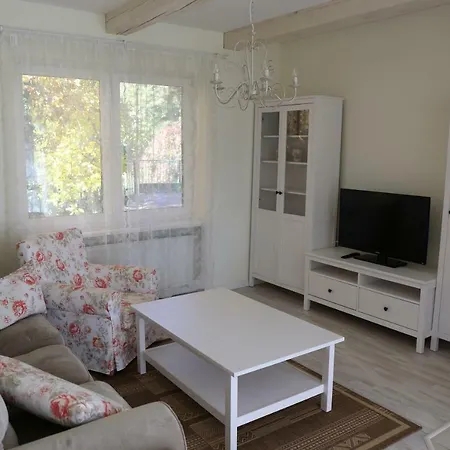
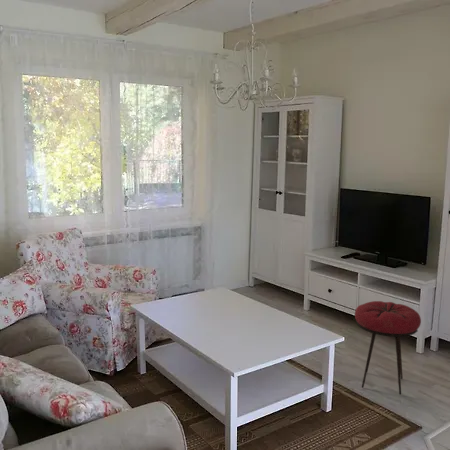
+ stool [354,300,422,396]
